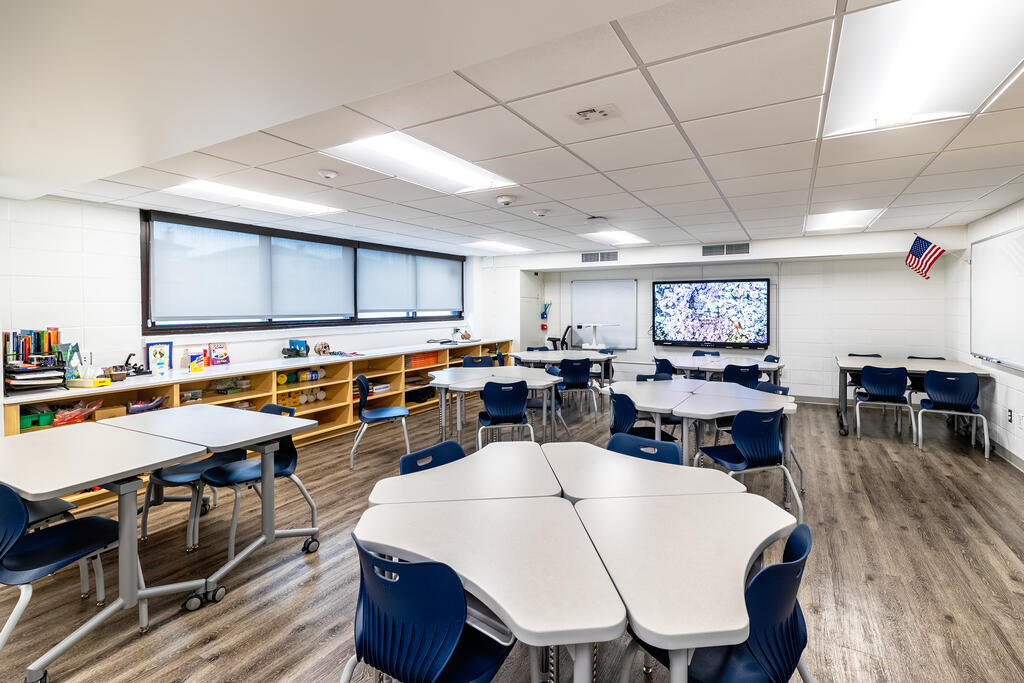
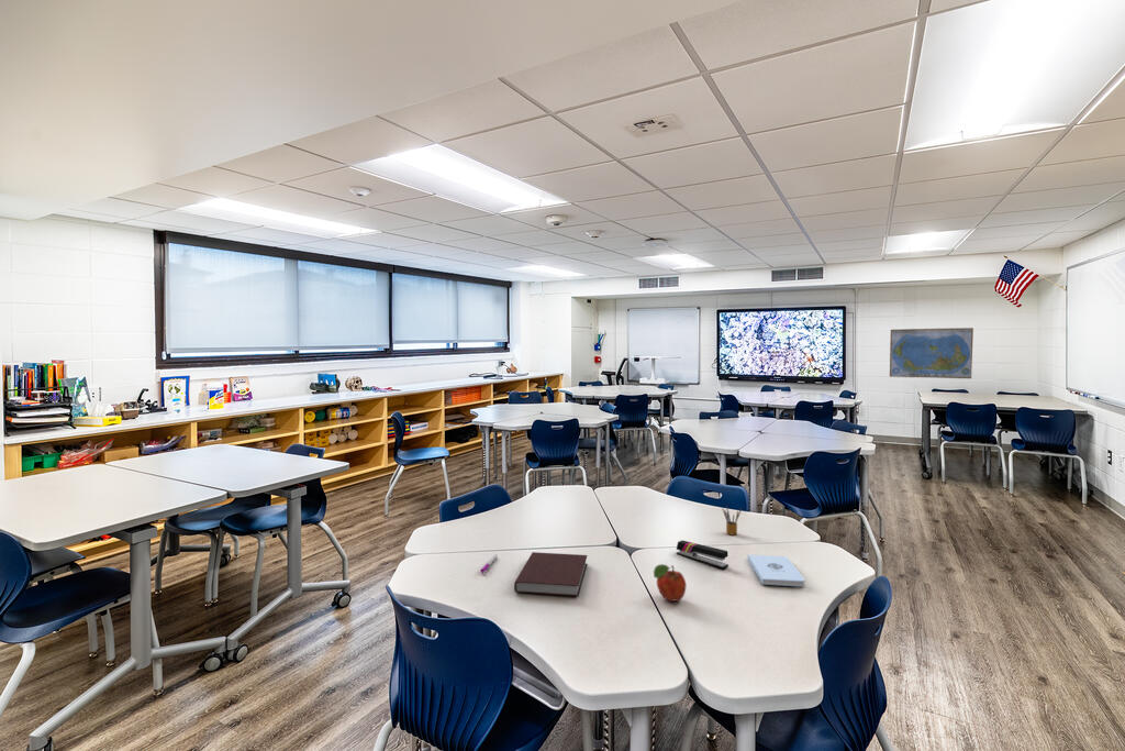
+ fruit [653,563,687,603]
+ stapler [676,539,729,570]
+ notepad [747,553,806,587]
+ pen [479,553,499,574]
+ pencil box [721,505,743,535]
+ world map [889,327,974,379]
+ notebook [513,551,589,597]
